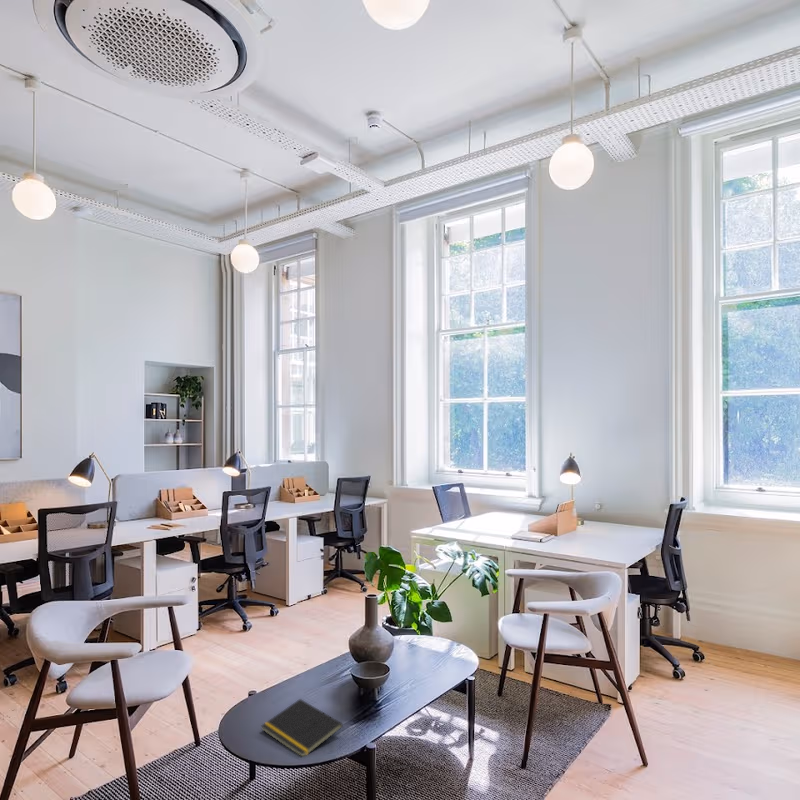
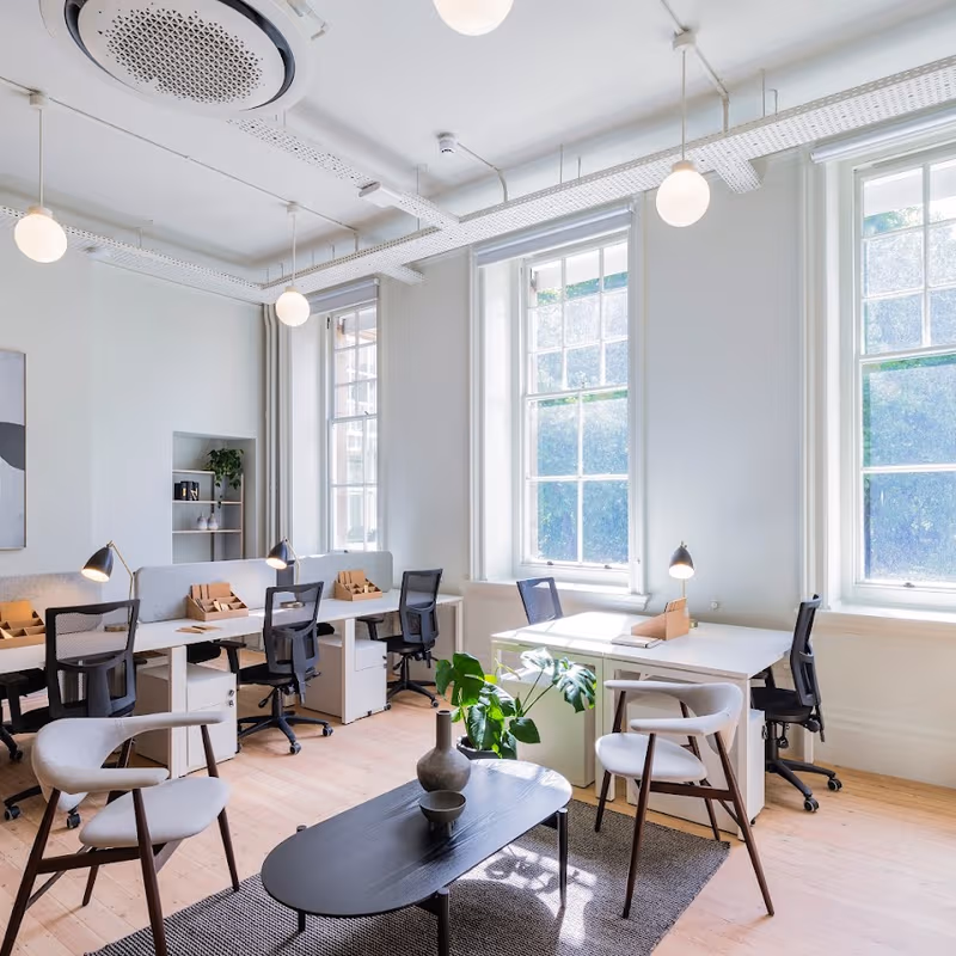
- notepad [260,698,344,757]
